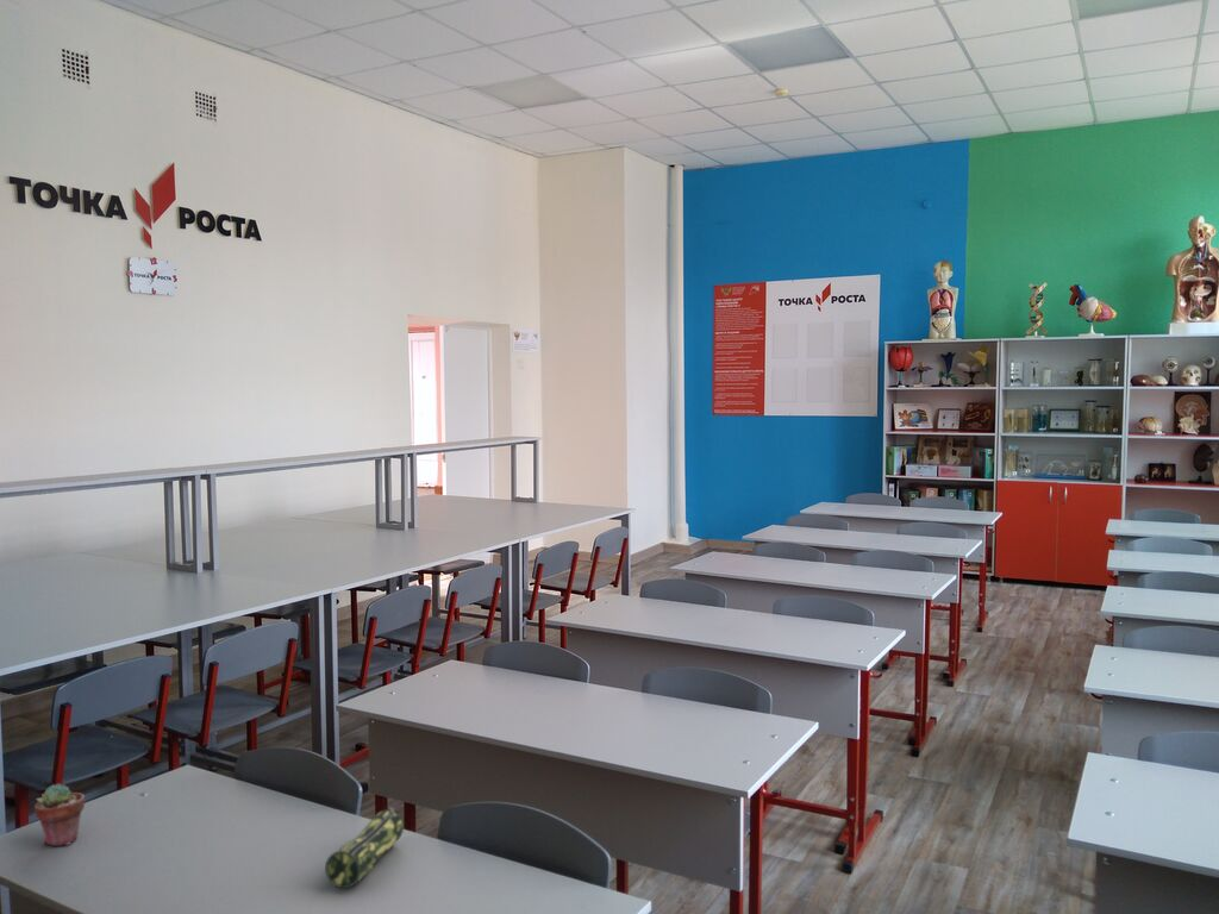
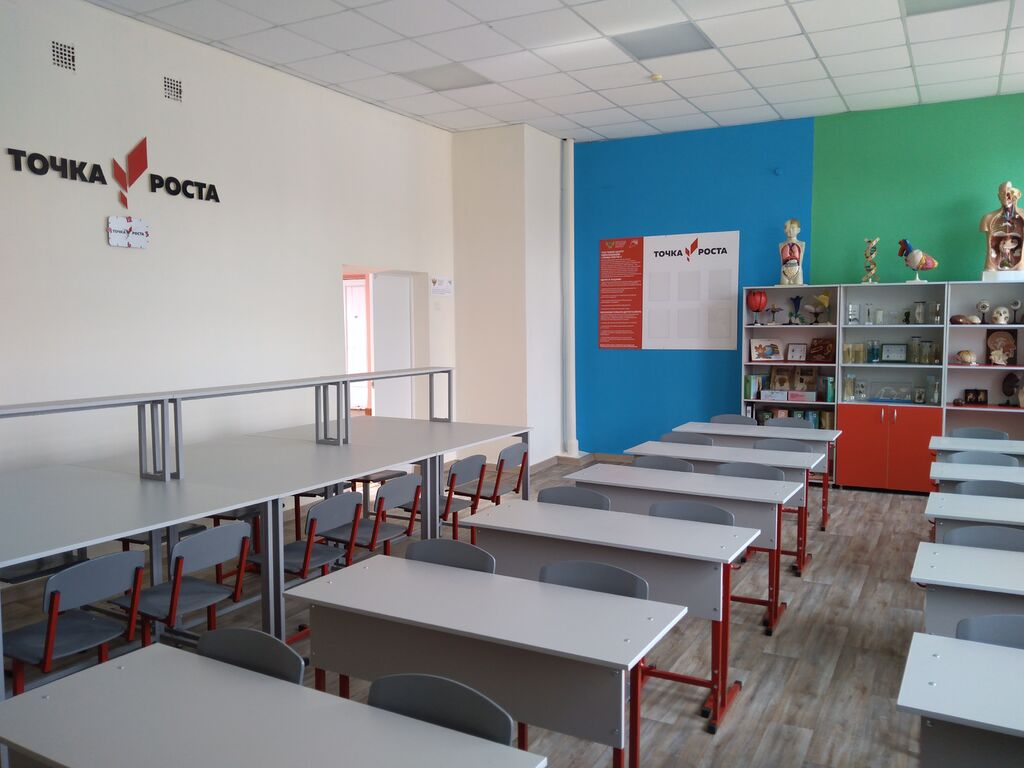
- pencil case [324,806,405,889]
- potted succulent [33,783,86,847]
